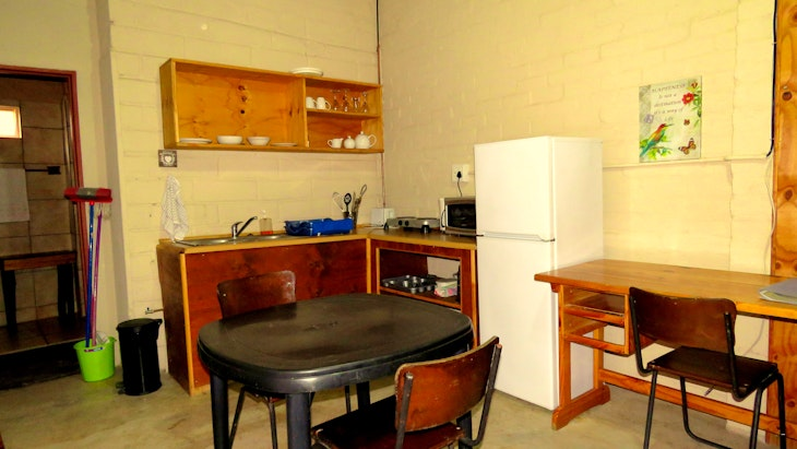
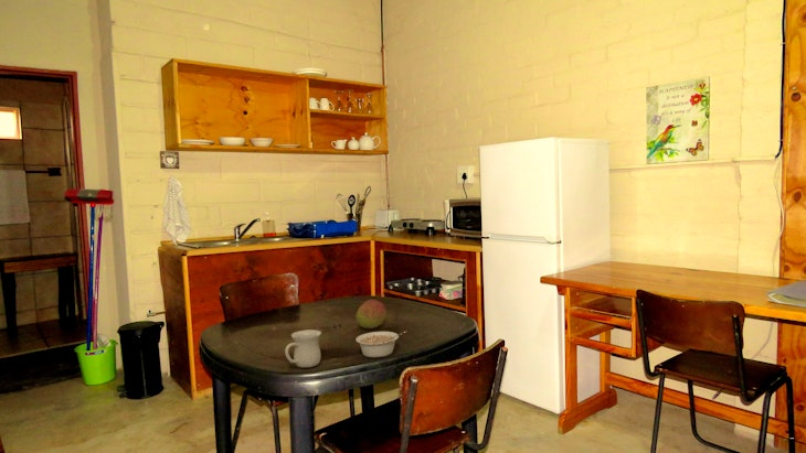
+ legume [354,330,407,358]
+ mug [284,328,322,369]
+ fruit [354,299,388,330]
